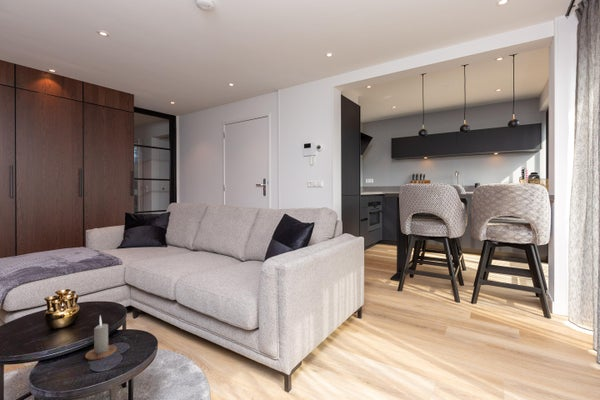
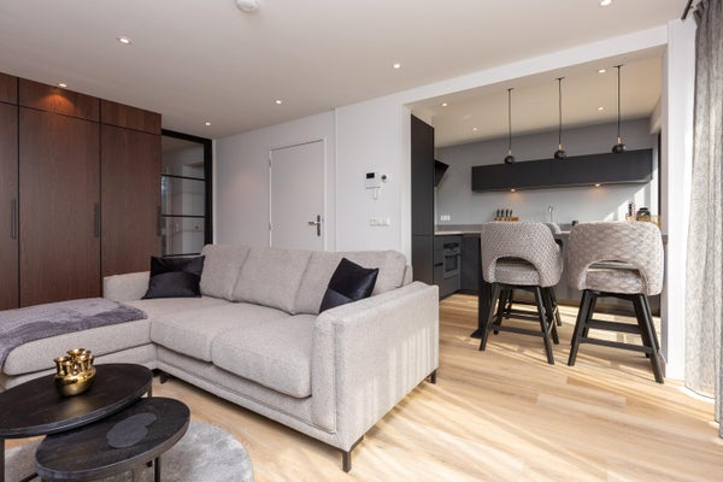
- candle [84,314,118,361]
